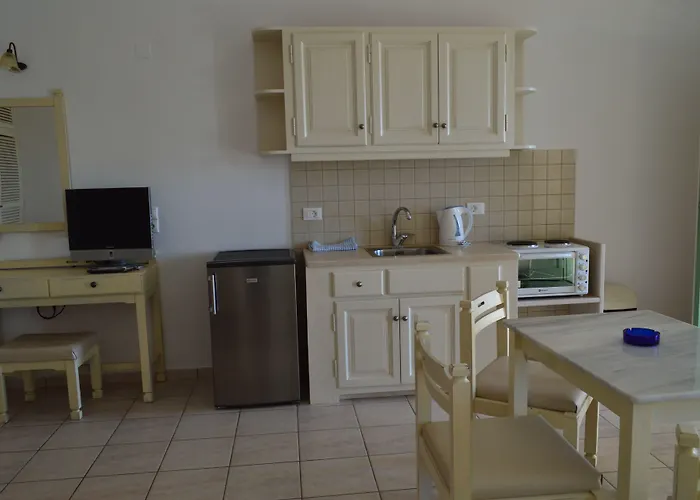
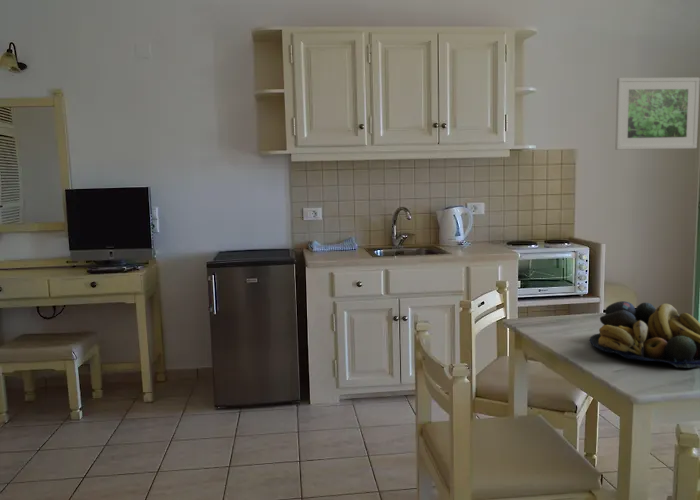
+ fruit bowl [589,300,700,369]
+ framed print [614,76,700,151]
